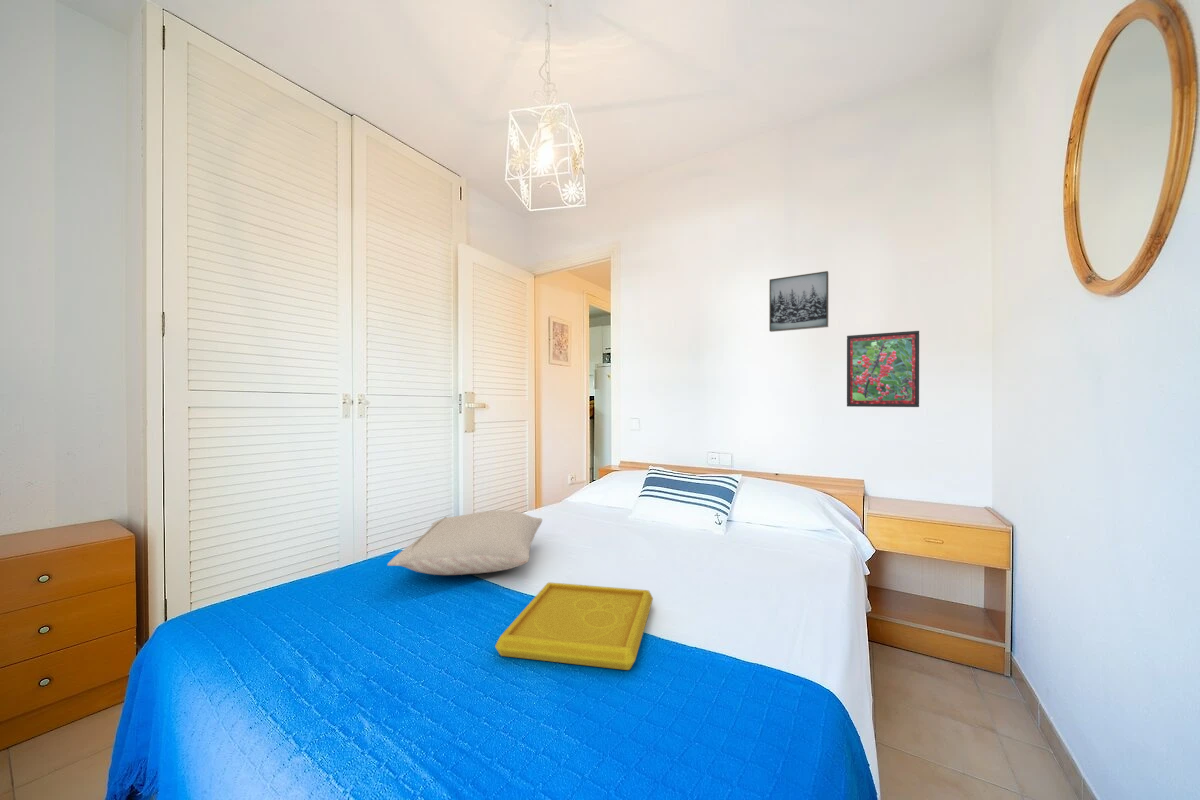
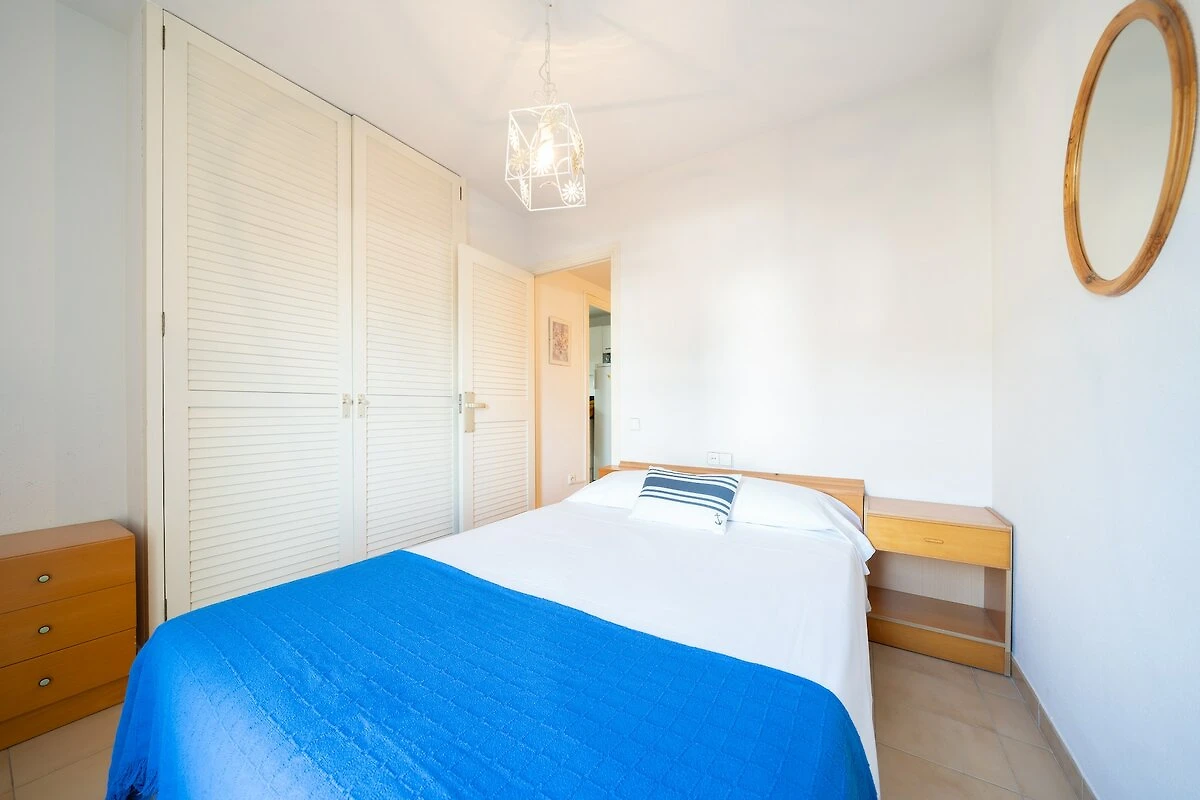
- serving tray [494,581,654,671]
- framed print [846,330,920,408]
- pillow [386,510,543,576]
- wall art [768,270,829,333]
